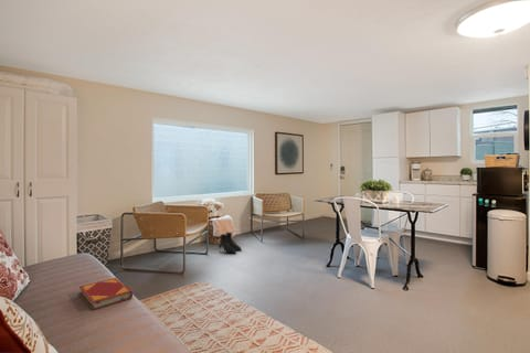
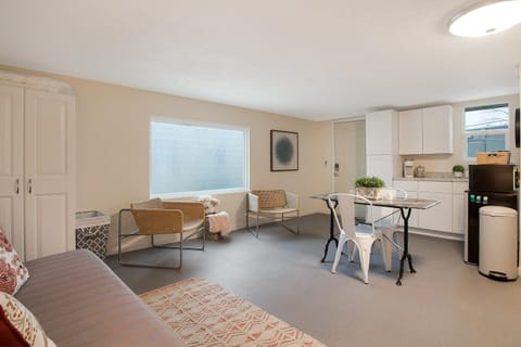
- boots [218,232,243,255]
- hardback book [78,277,134,311]
